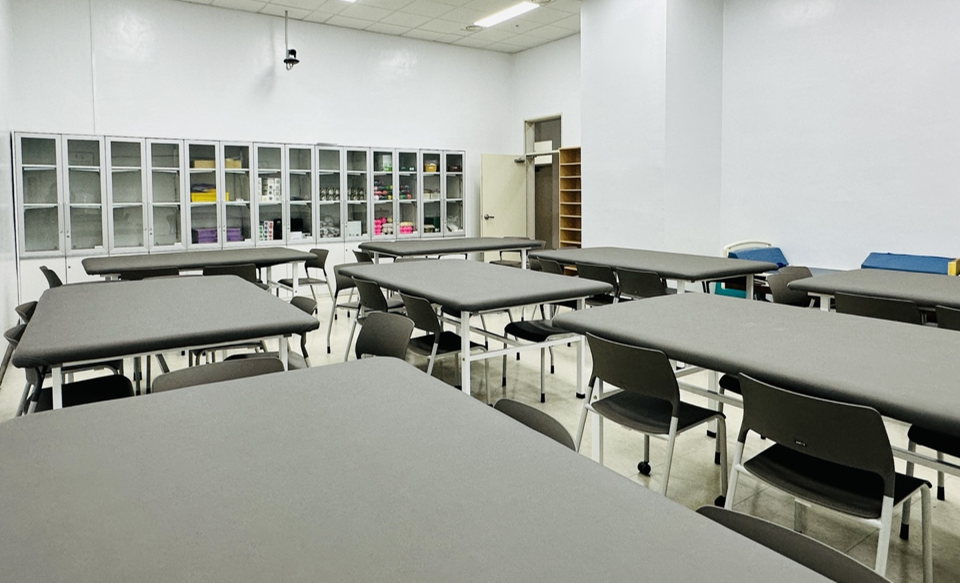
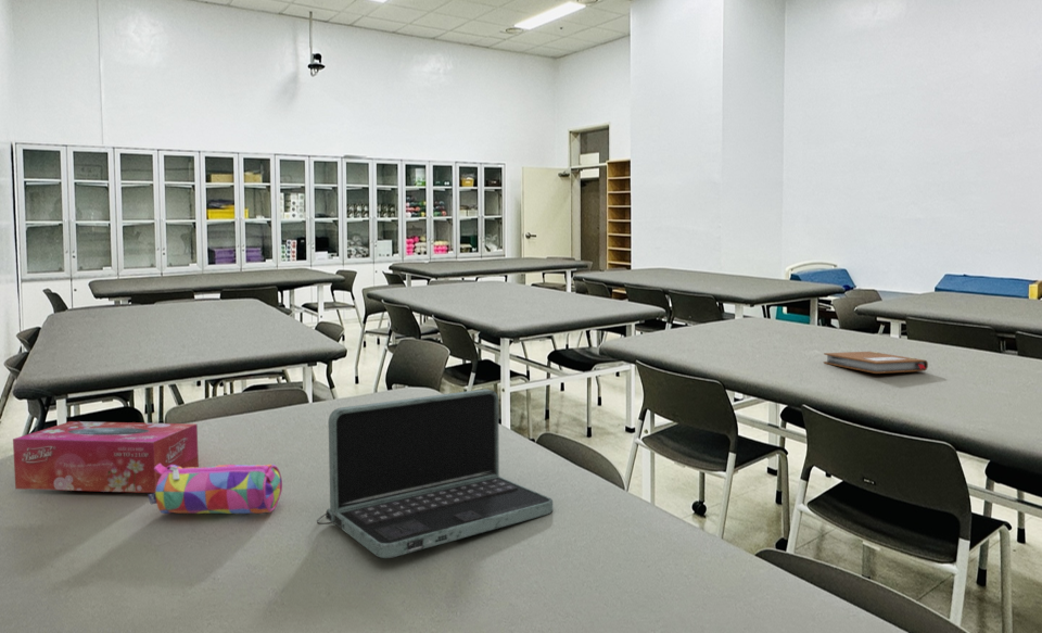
+ laptop [316,388,554,559]
+ pencil case [148,464,283,515]
+ notebook [823,351,929,375]
+ tissue box [12,420,200,494]
